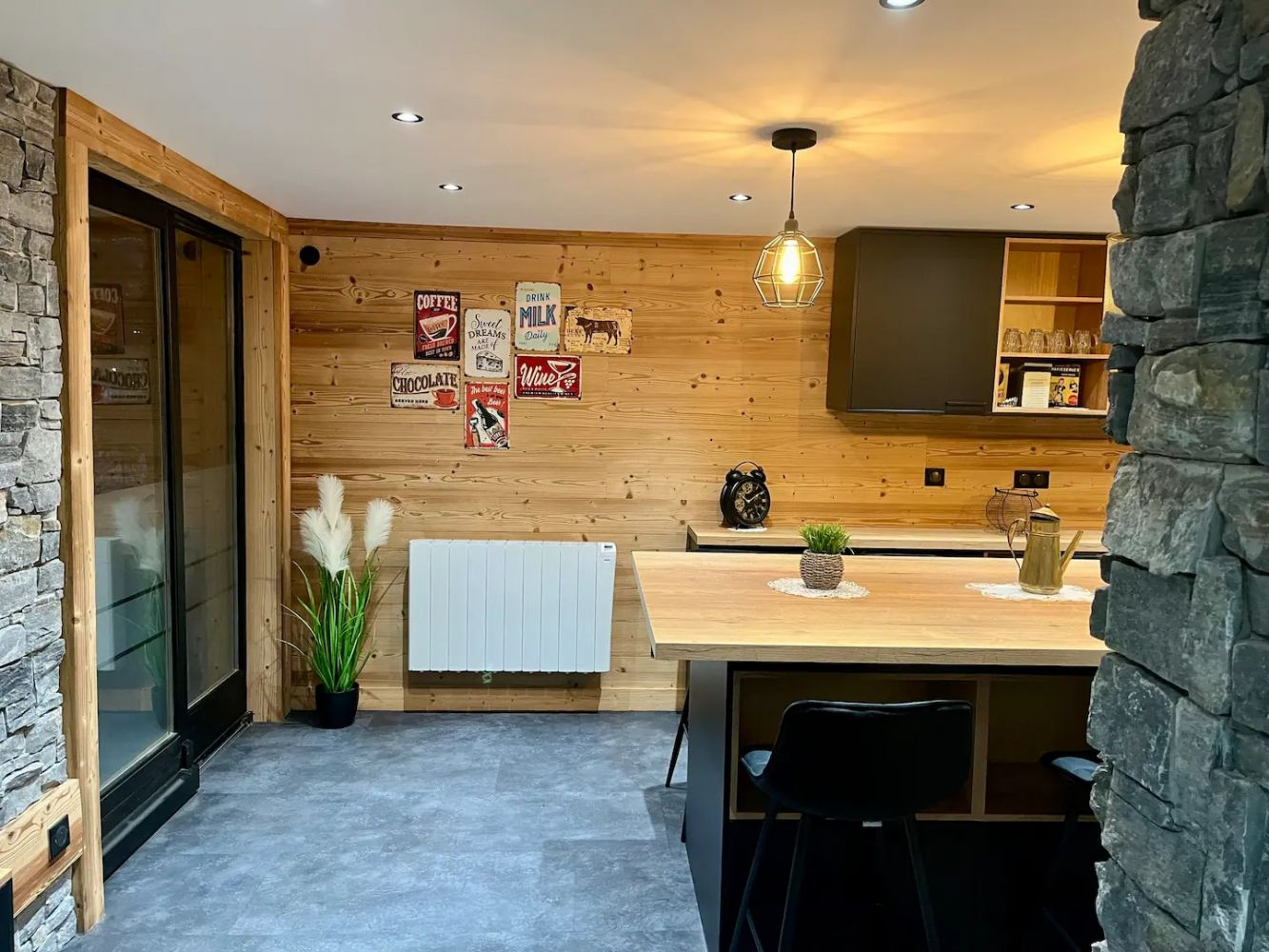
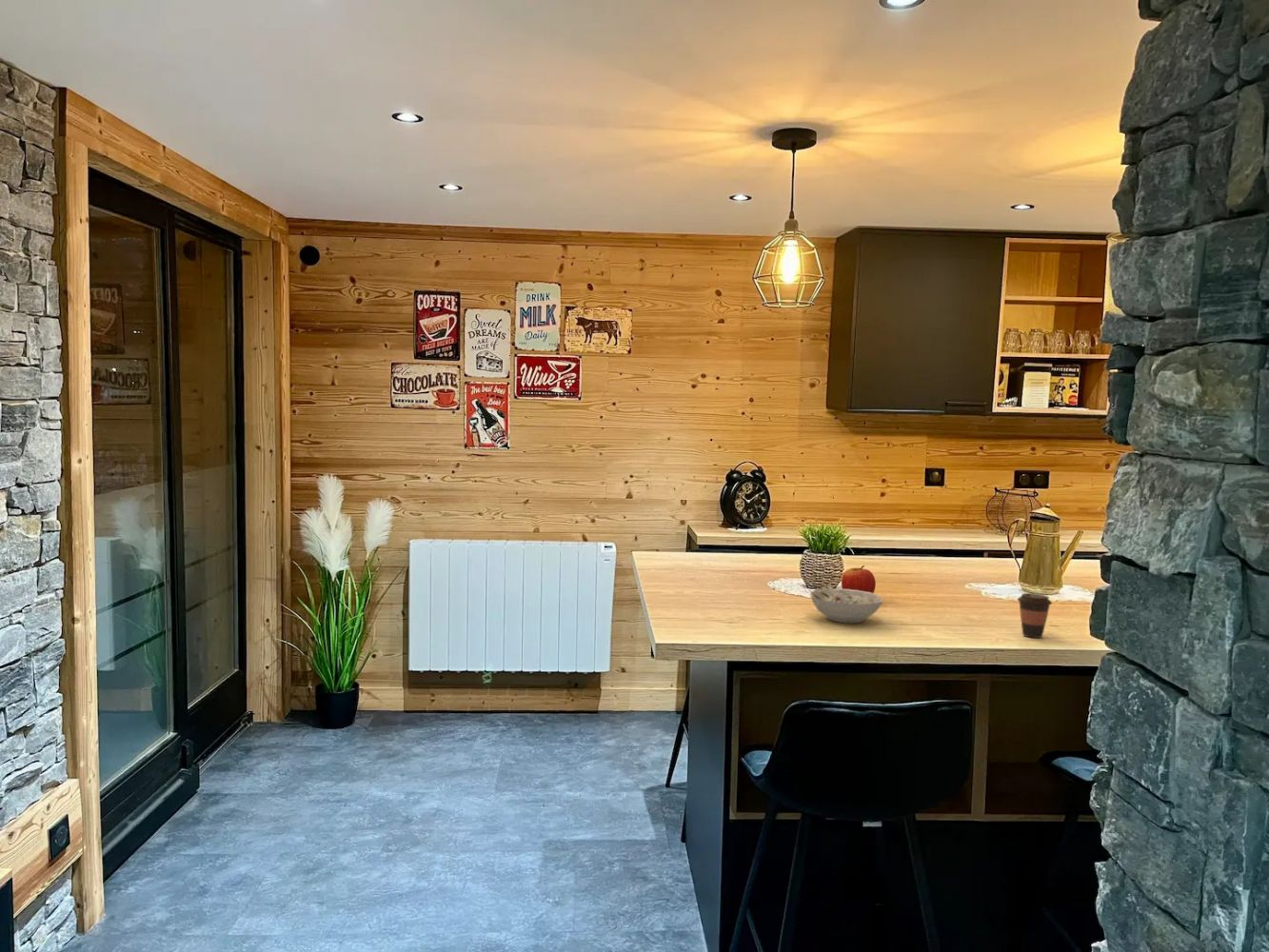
+ bowl [809,584,884,624]
+ coffee cup [1017,592,1053,639]
+ apple [841,565,877,594]
